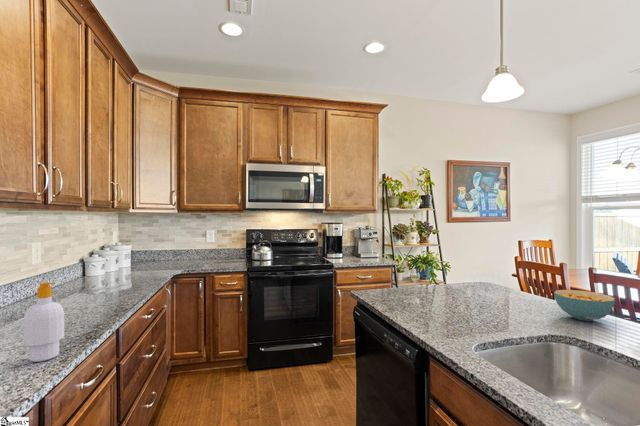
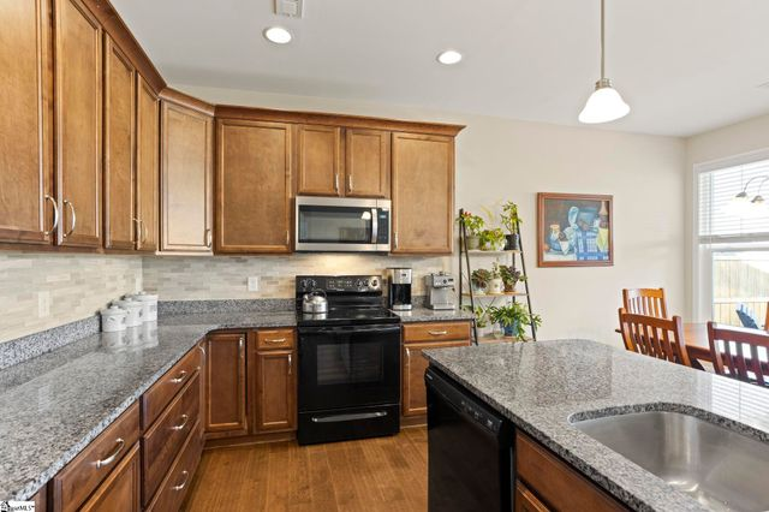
- soap bottle [23,281,65,363]
- cereal bowl [553,289,616,322]
